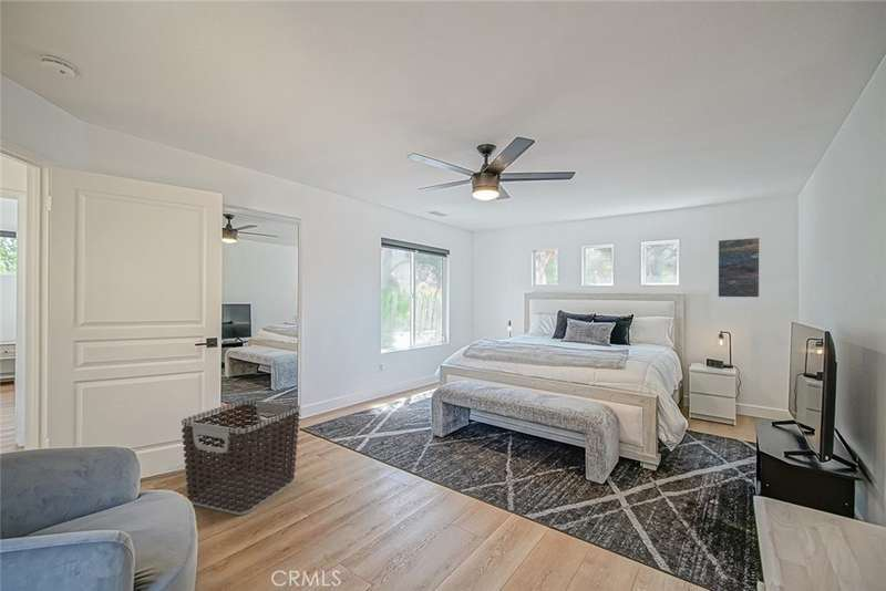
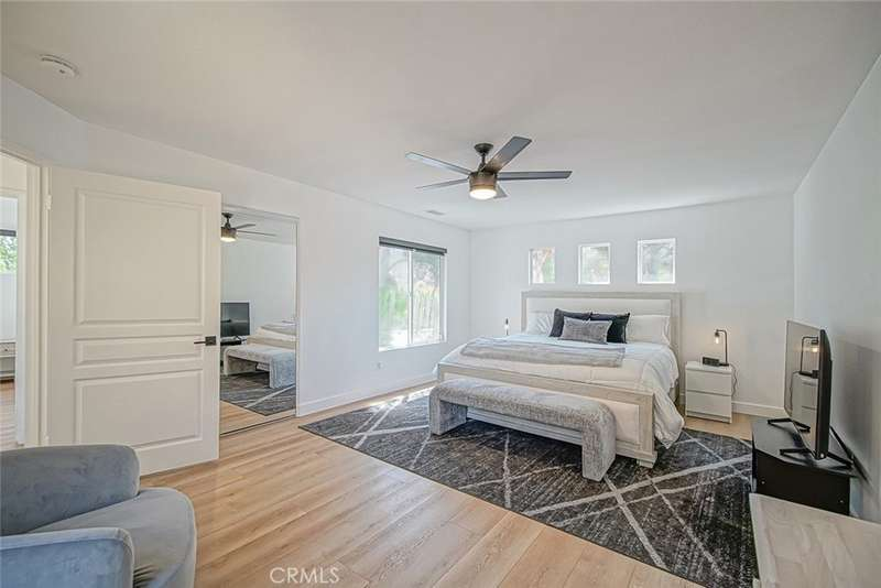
- clothes hamper [181,398,301,516]
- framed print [718,237,761,298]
